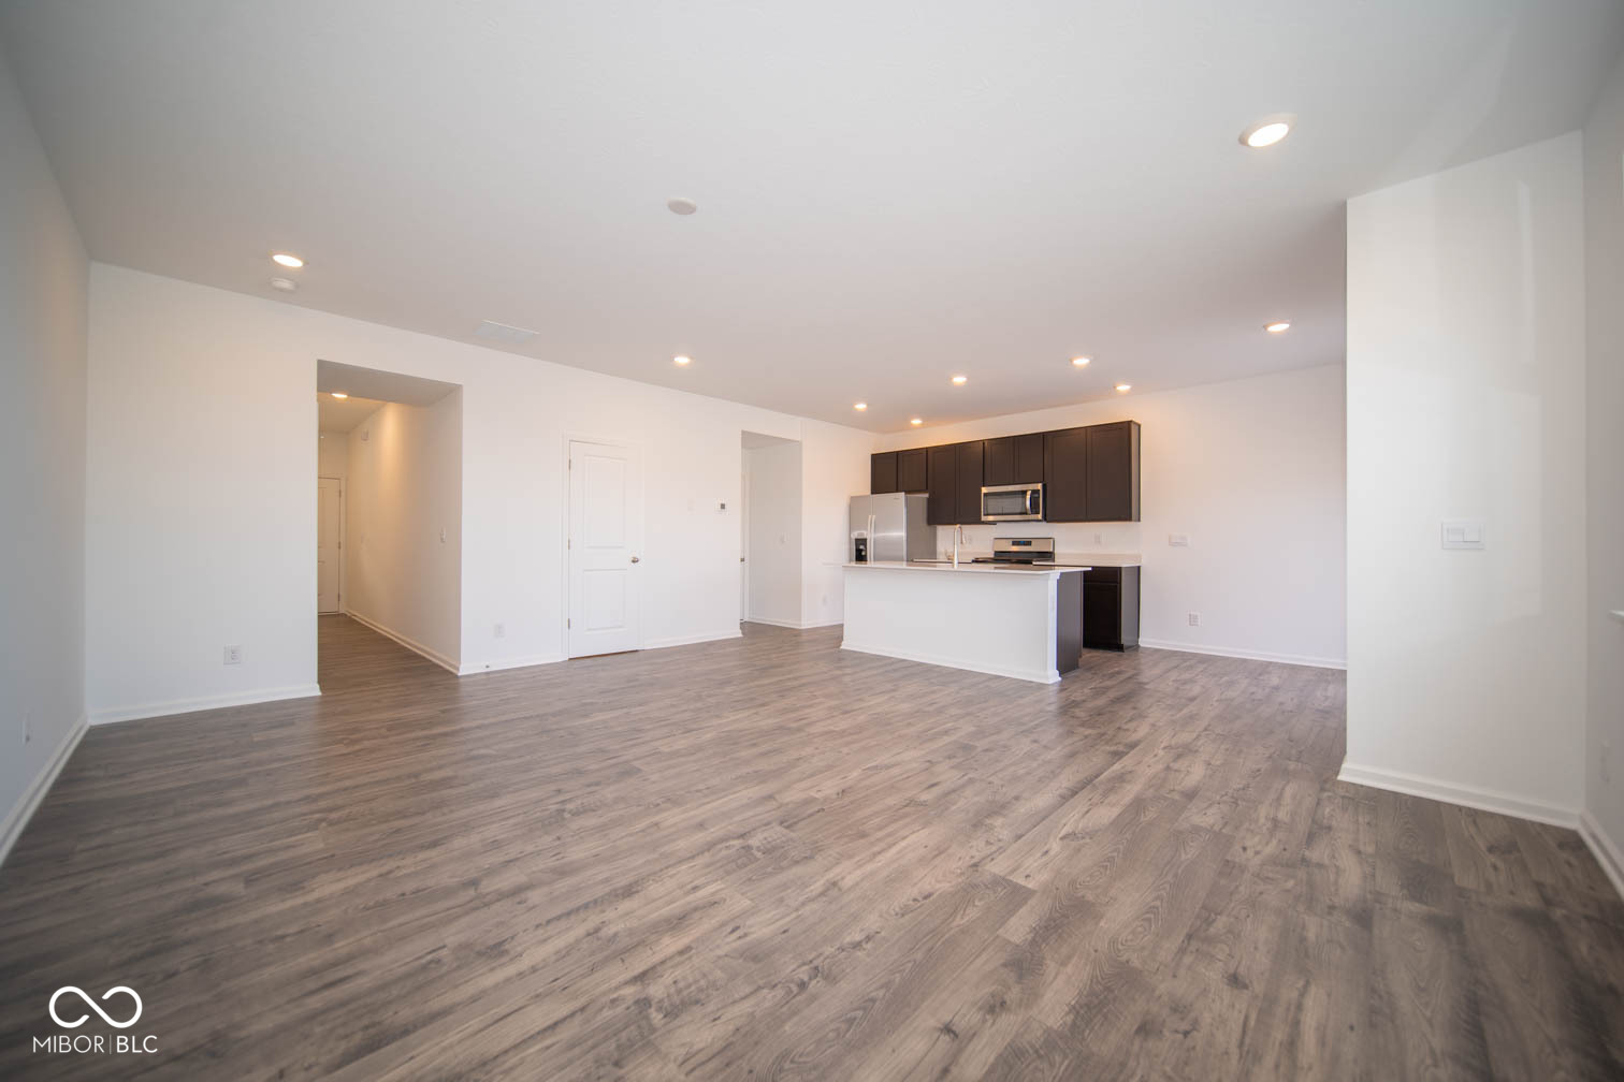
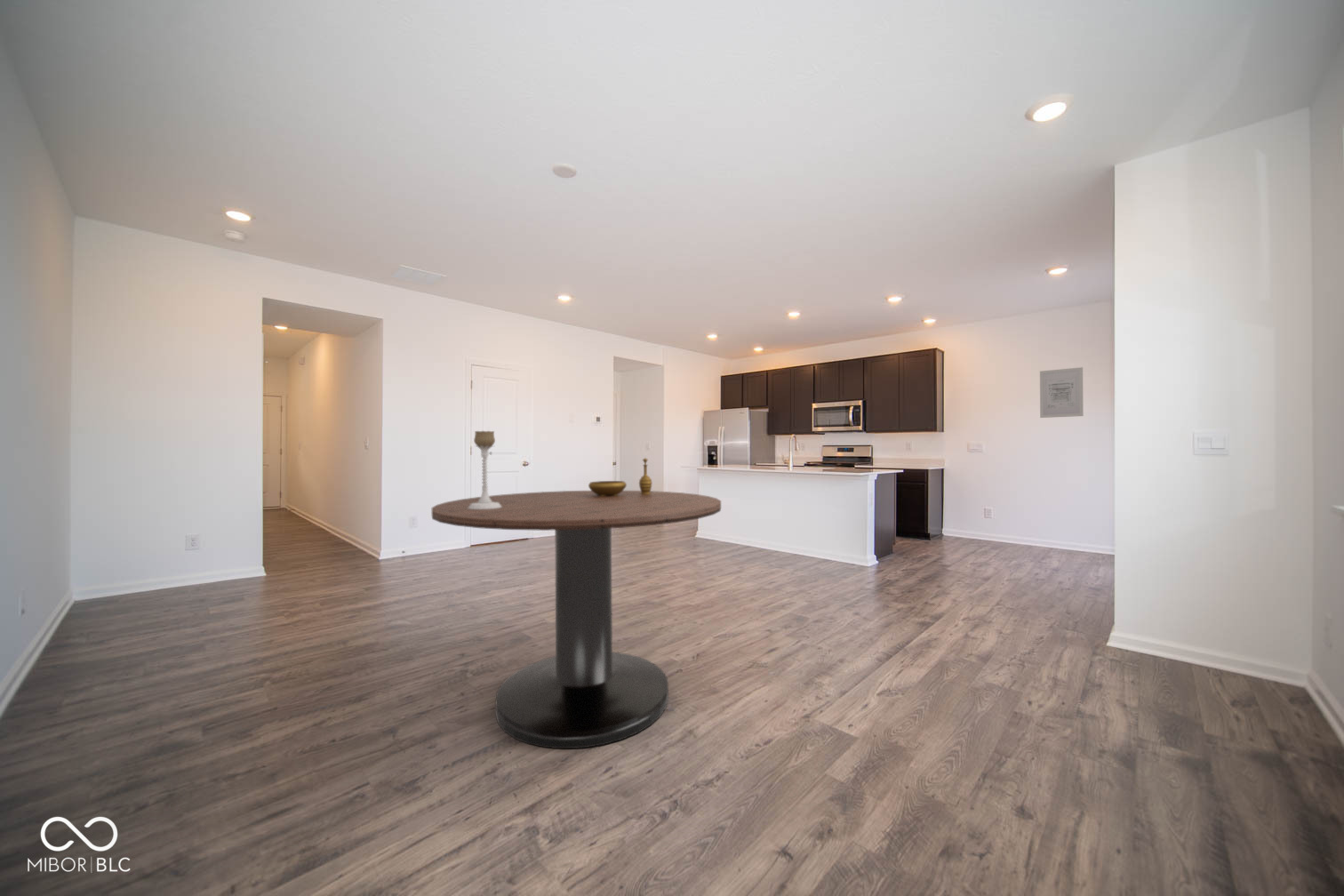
+ wall art [1039,366,1084,419]
+ dining table [431,490,722,749]
+ candle holder [468,430,501,509]
+ decorative bowl [588,457,653,496]
